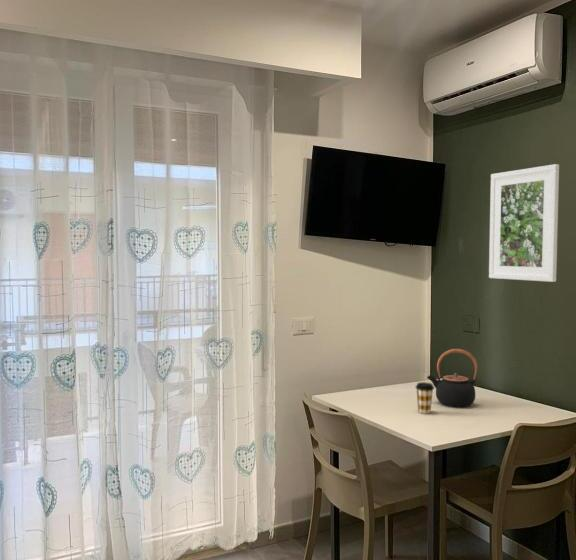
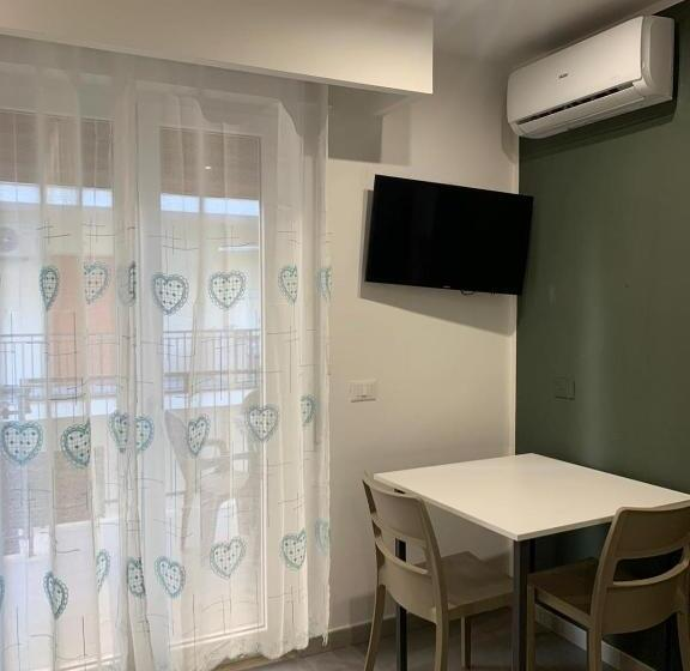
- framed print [488,163,560,283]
- teapot [426,348,479,408]
- coffee cup [415,381,435,415]
